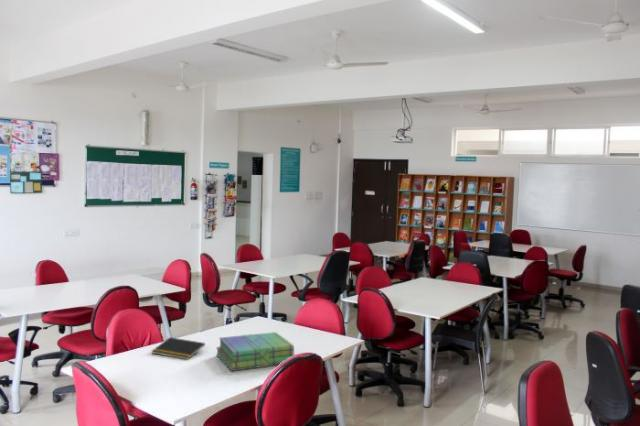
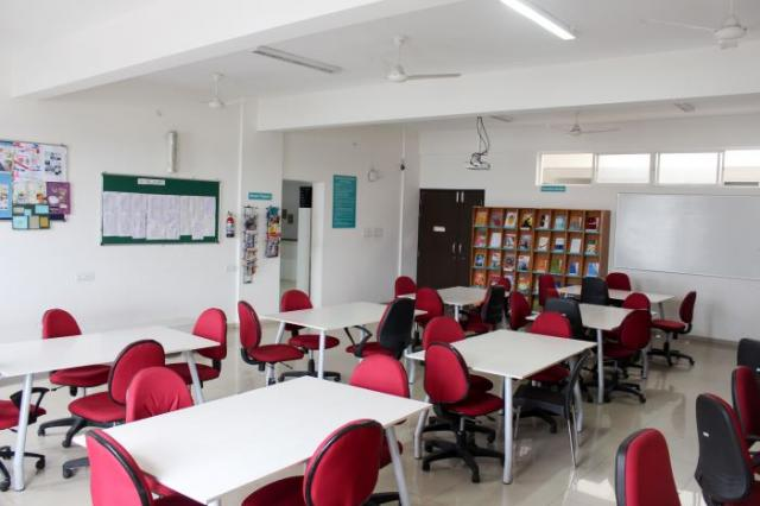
- stack of books [215,331,296,372]
- notepad [151,336,206,361]
